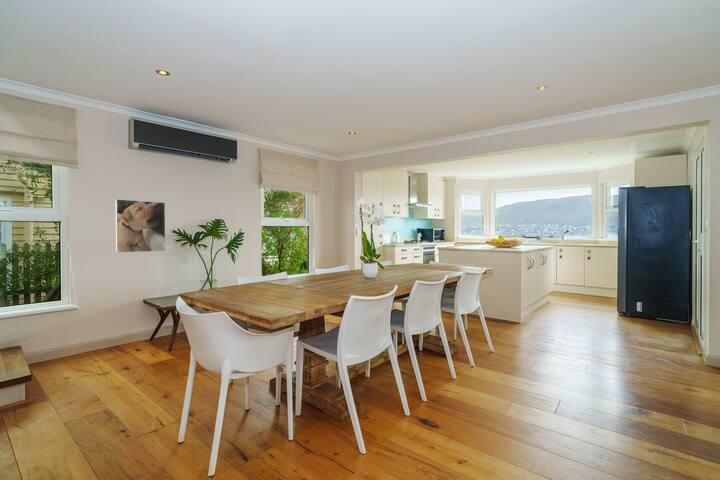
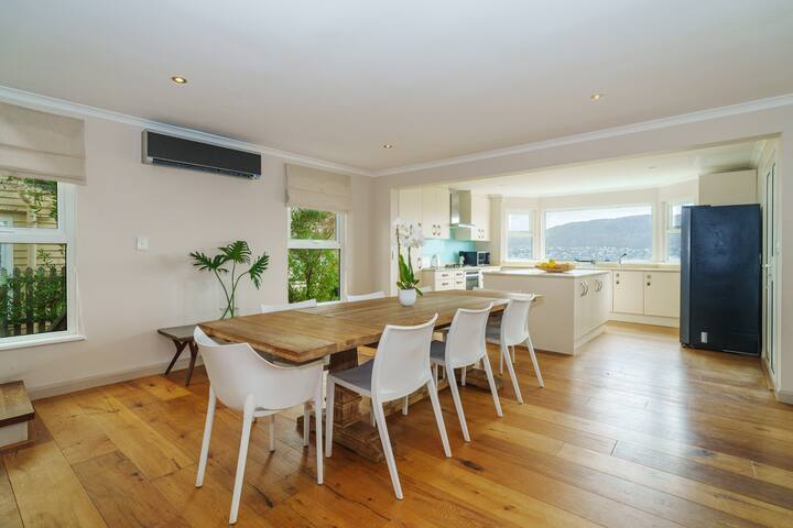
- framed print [114,198,166,254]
